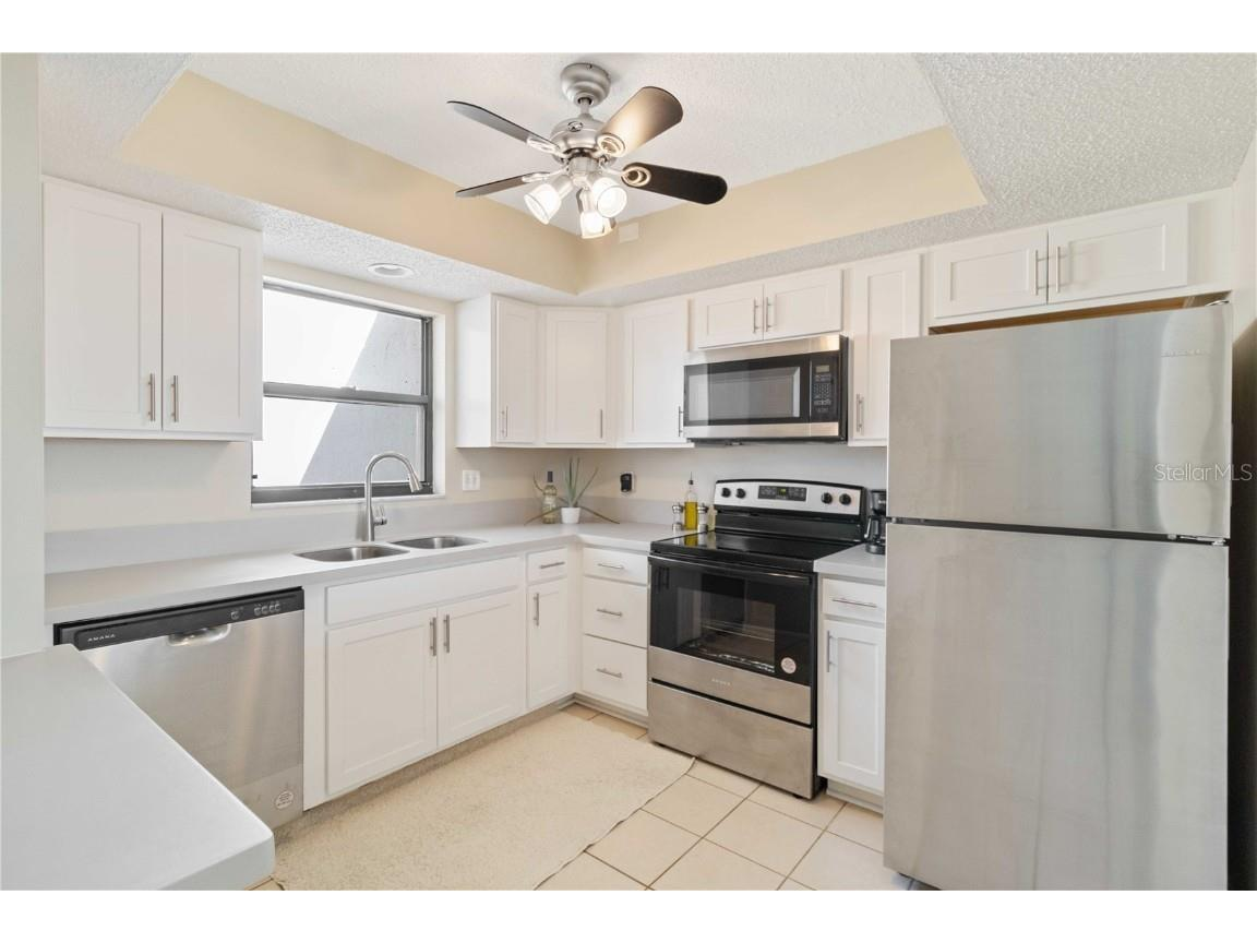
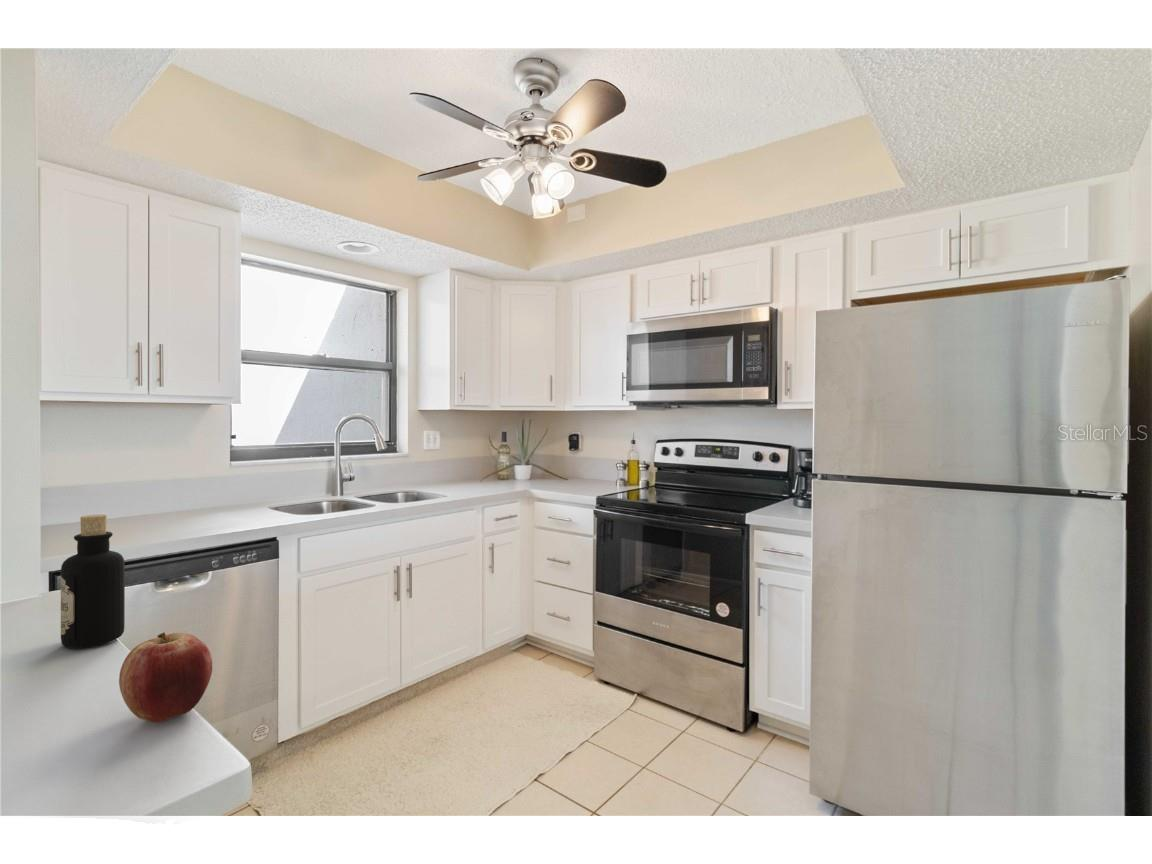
+ bottle [60,514,126,649]
+ apple [118,632,213,724]
